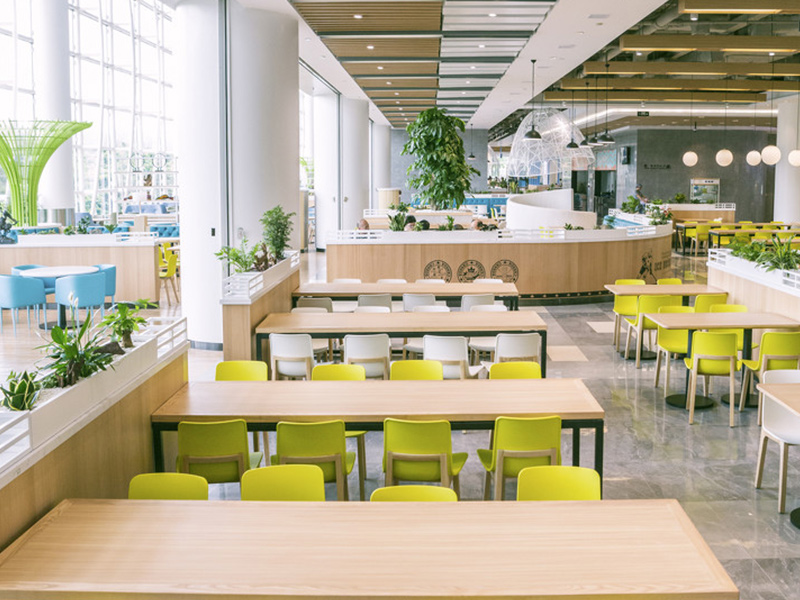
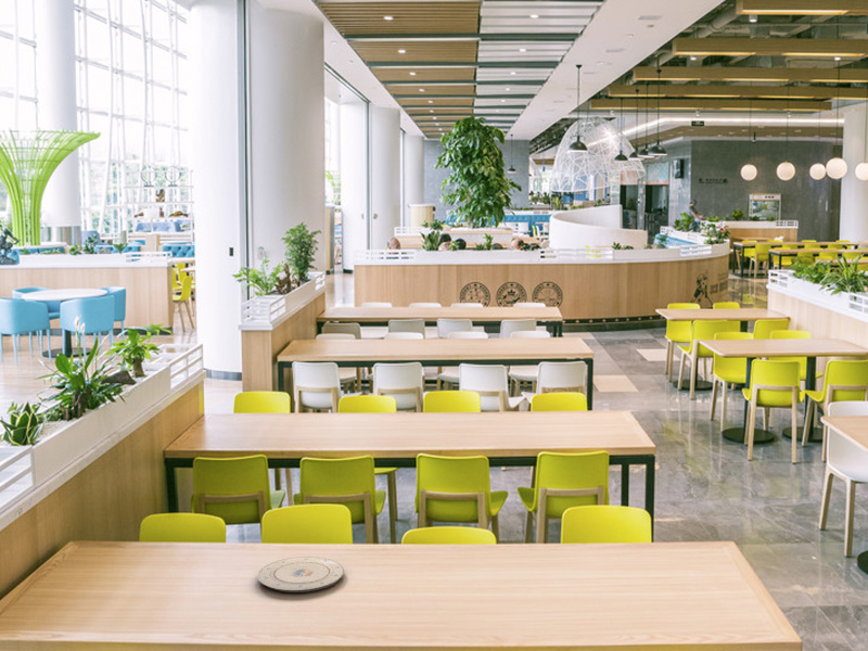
+ plate [256,556,345,593]
